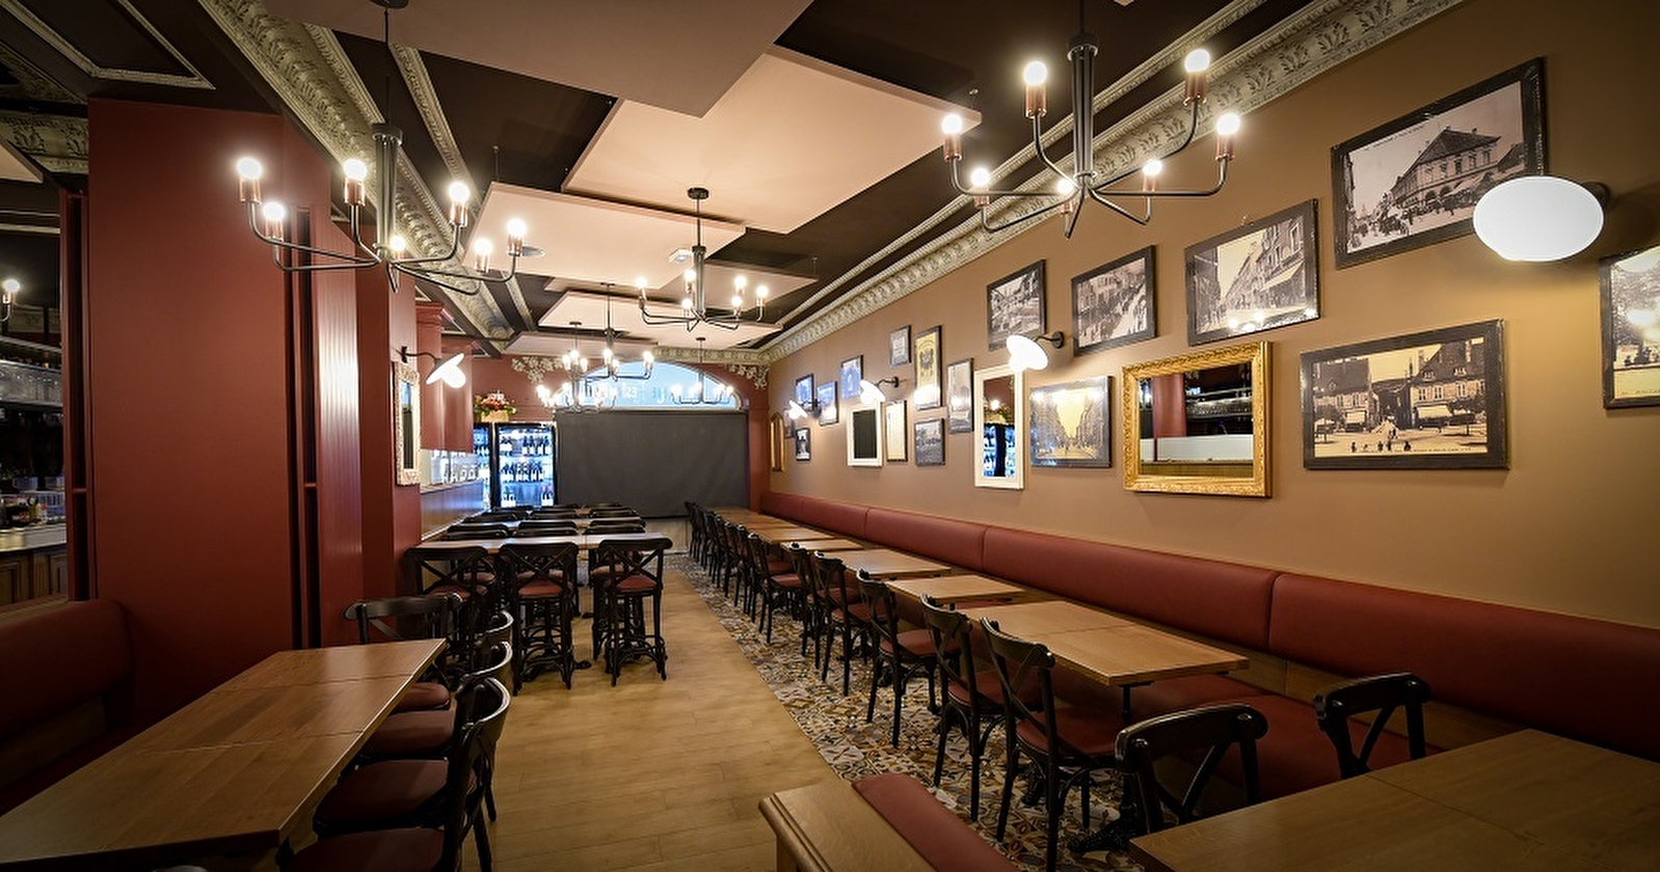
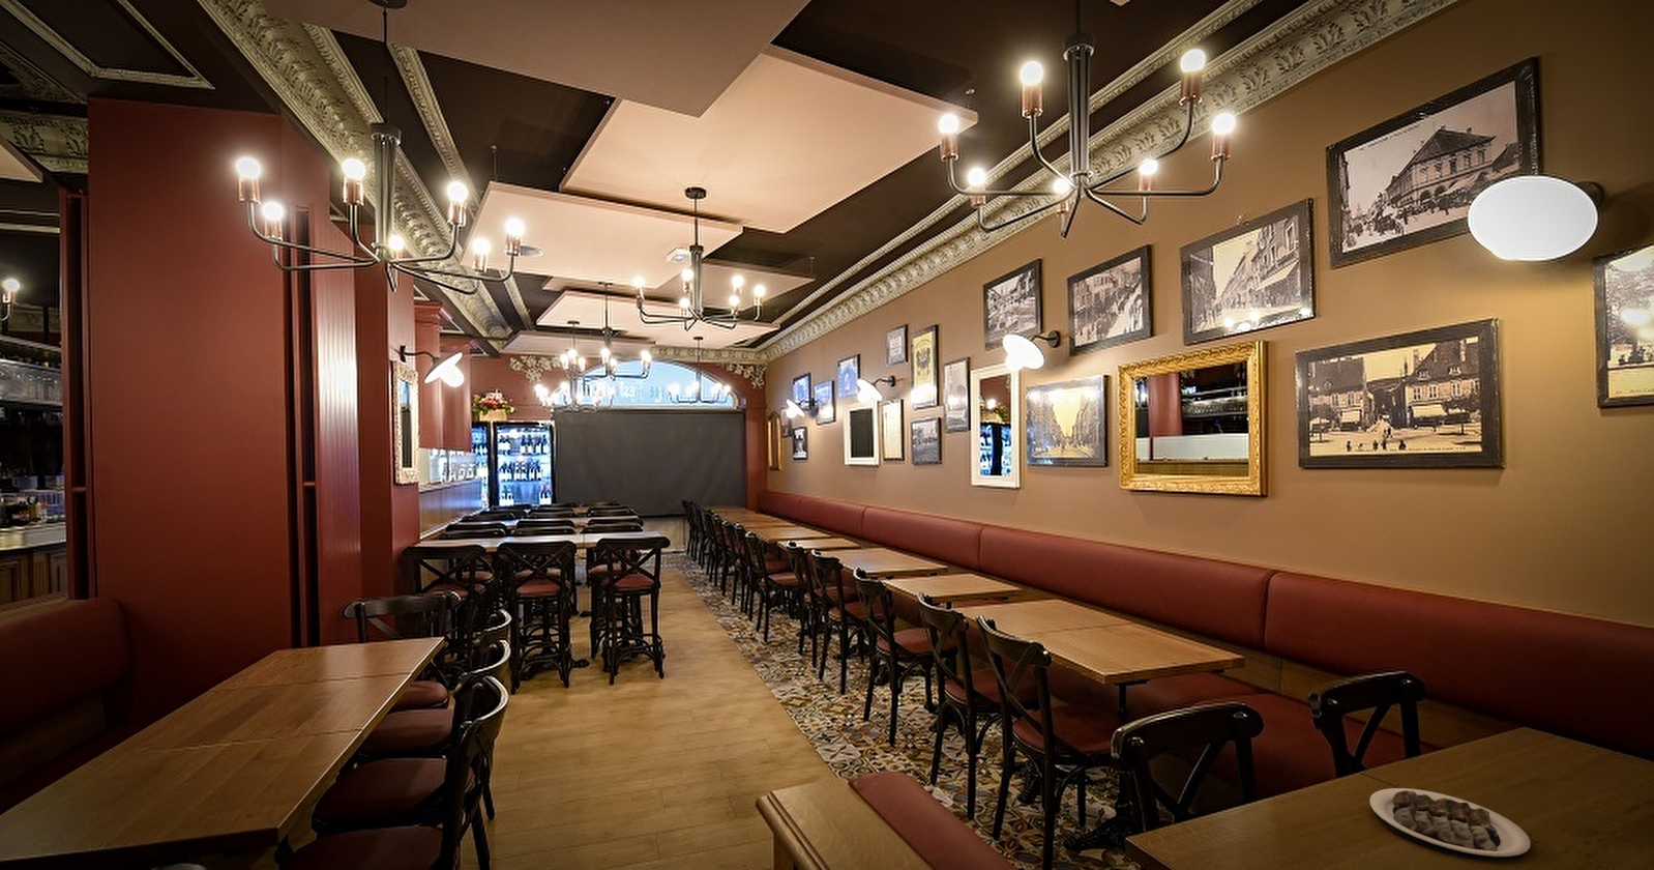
+ plate [1368,787,1530,860]
